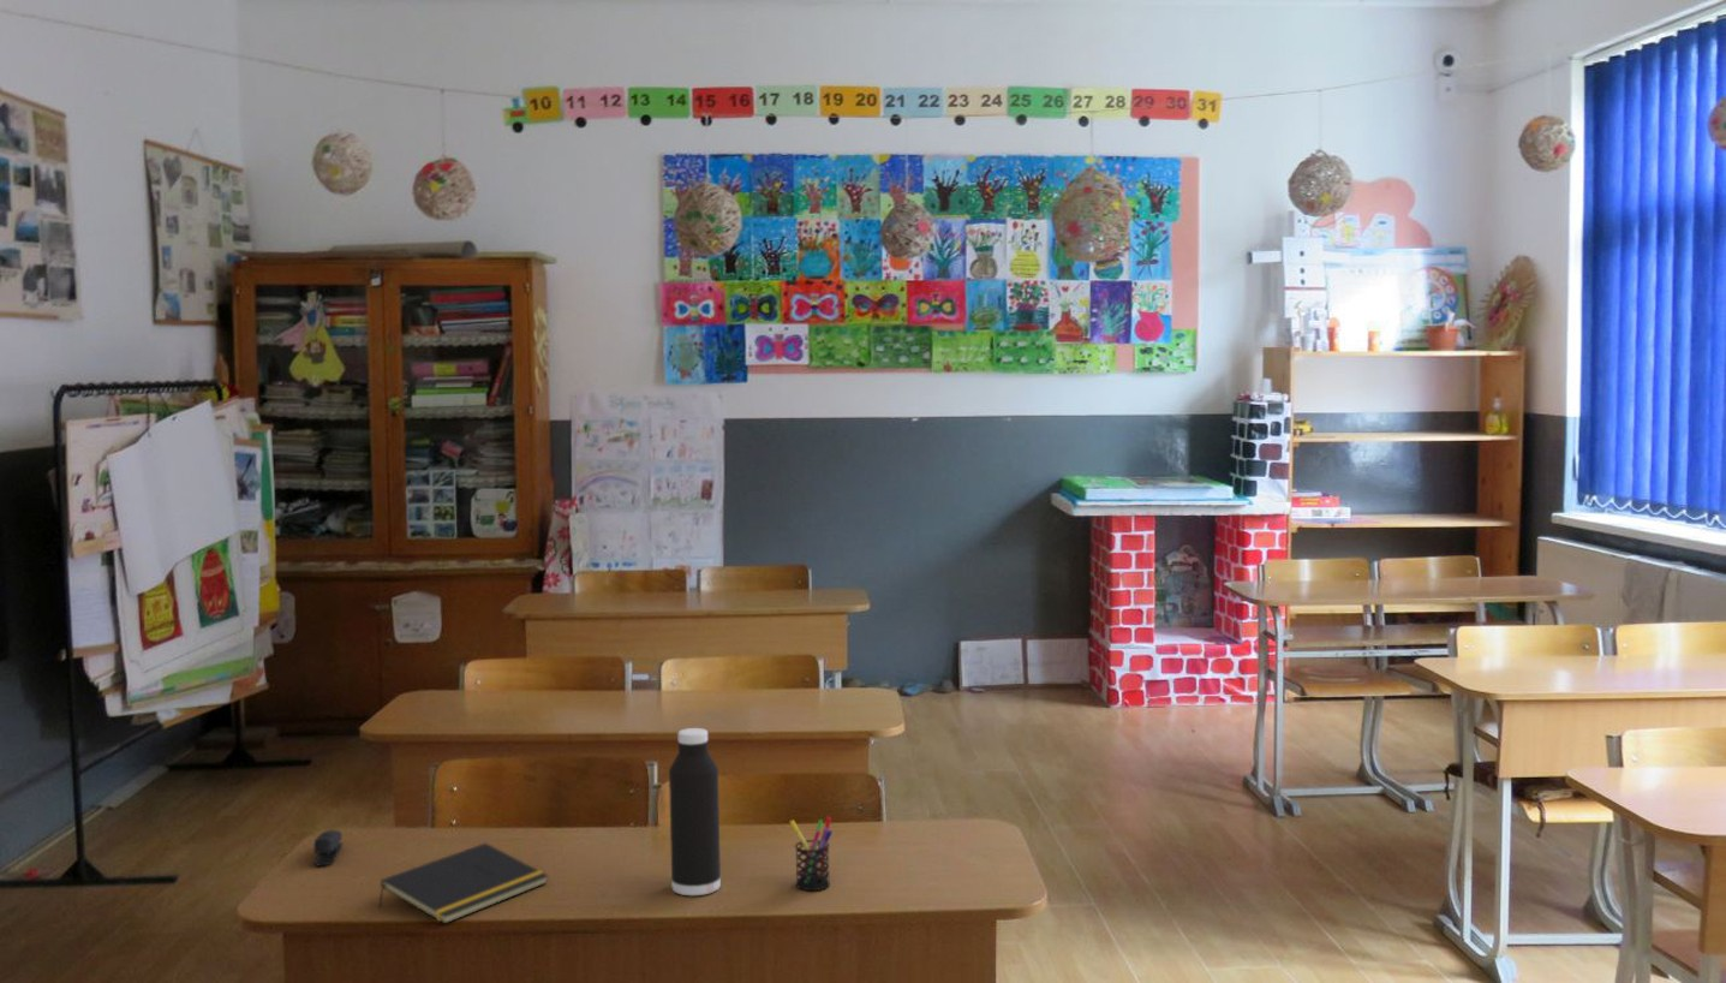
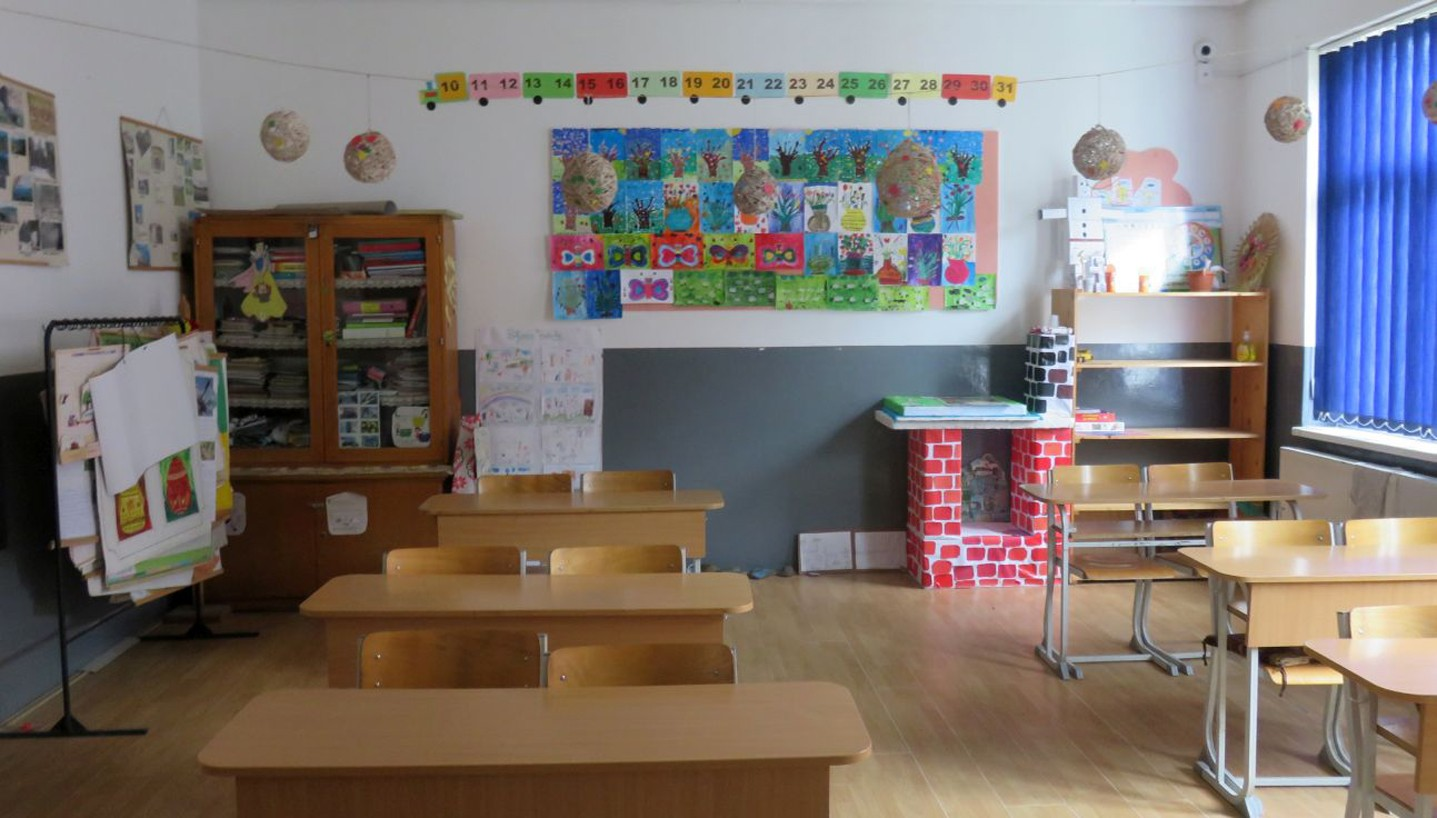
- water bottle [668,727,722,896]
- notepad [378,842,549,925]
- stapler [312,829,344,866]
- pen holder [789,815,834,892]
